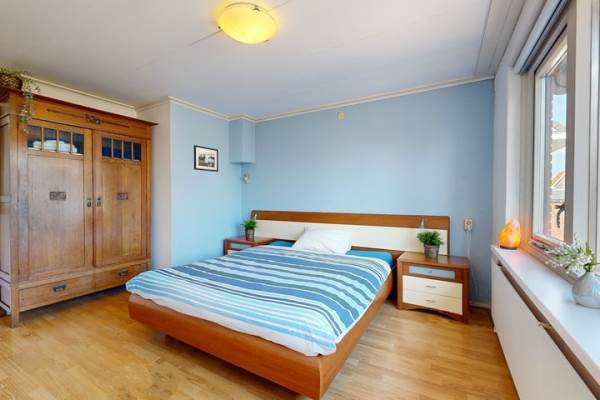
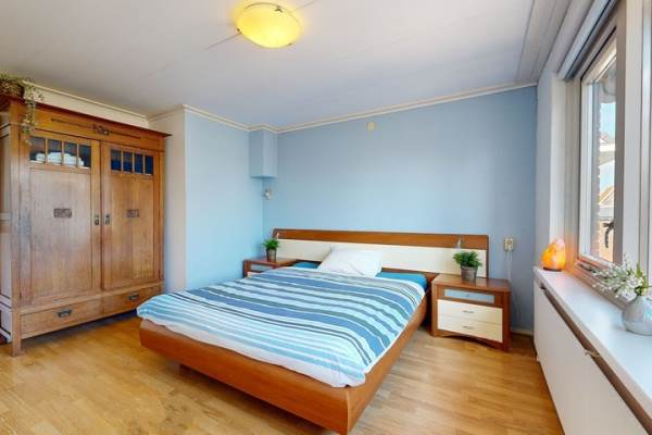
- picture frame [193,144,219,173]
